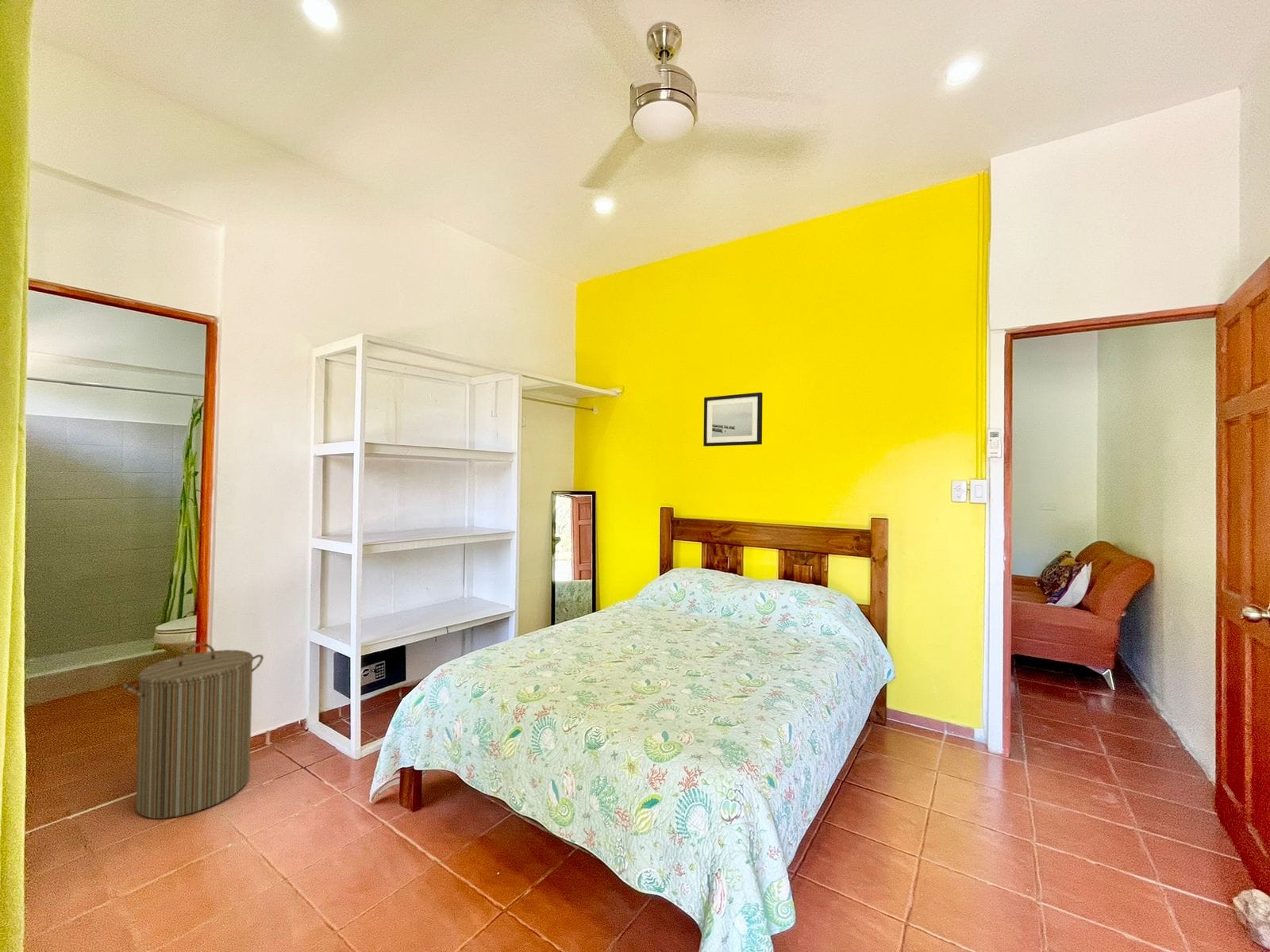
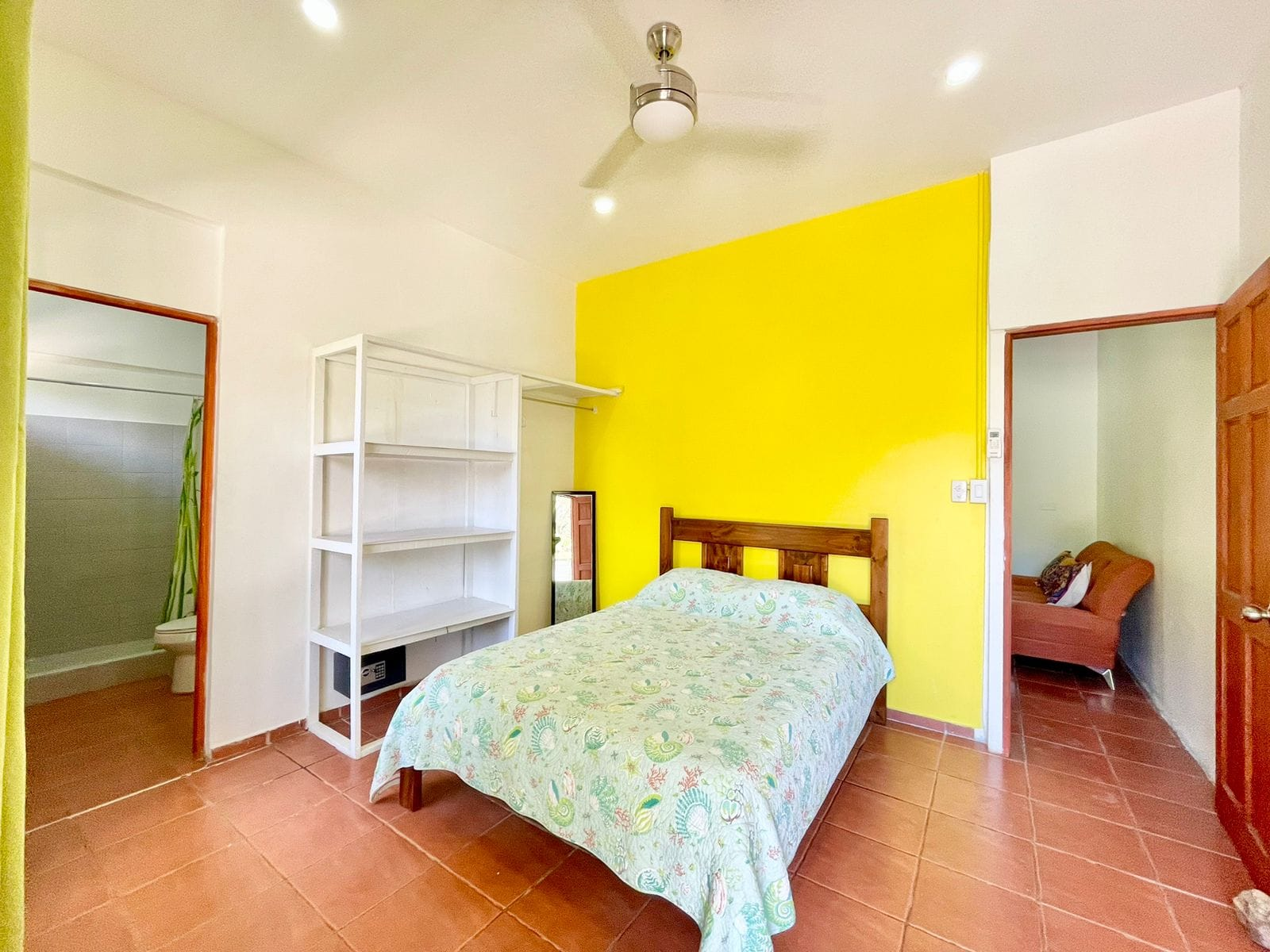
- wall art [702,392,764,447]
- laundry hamper [122,643,264,820]
